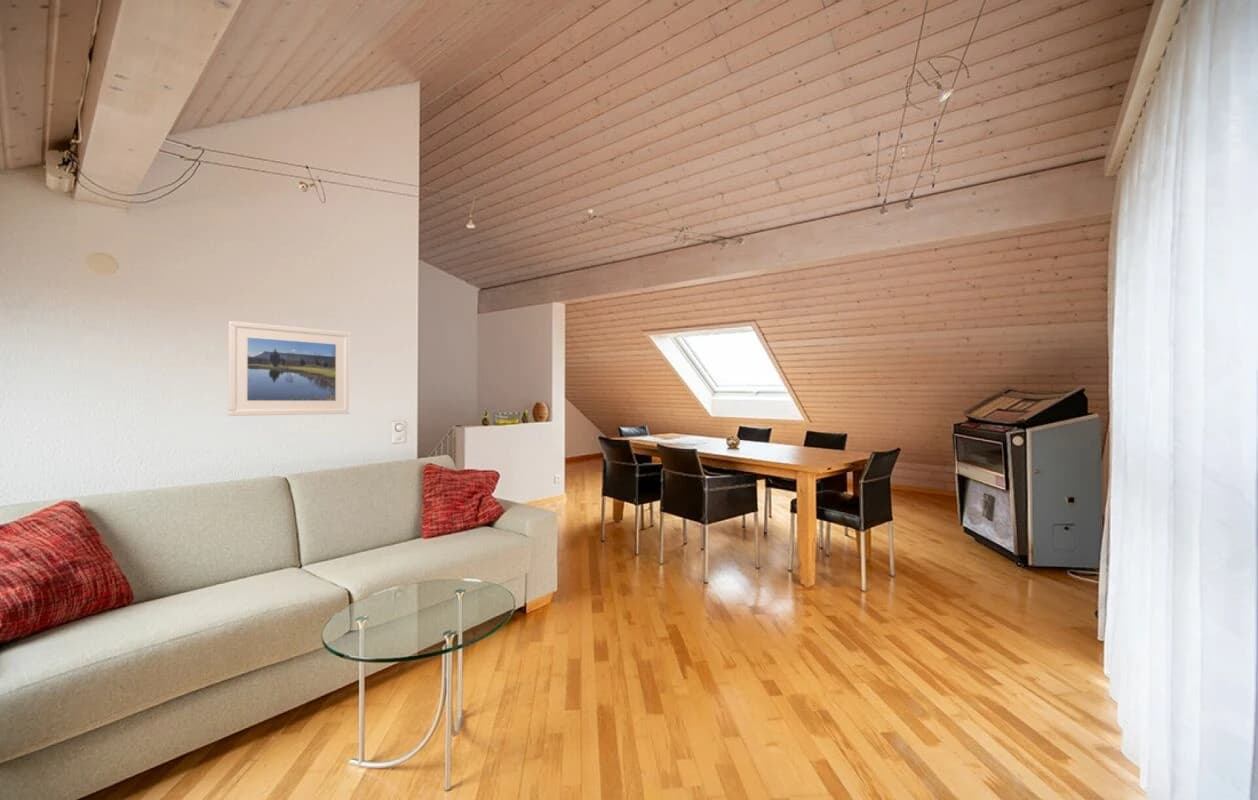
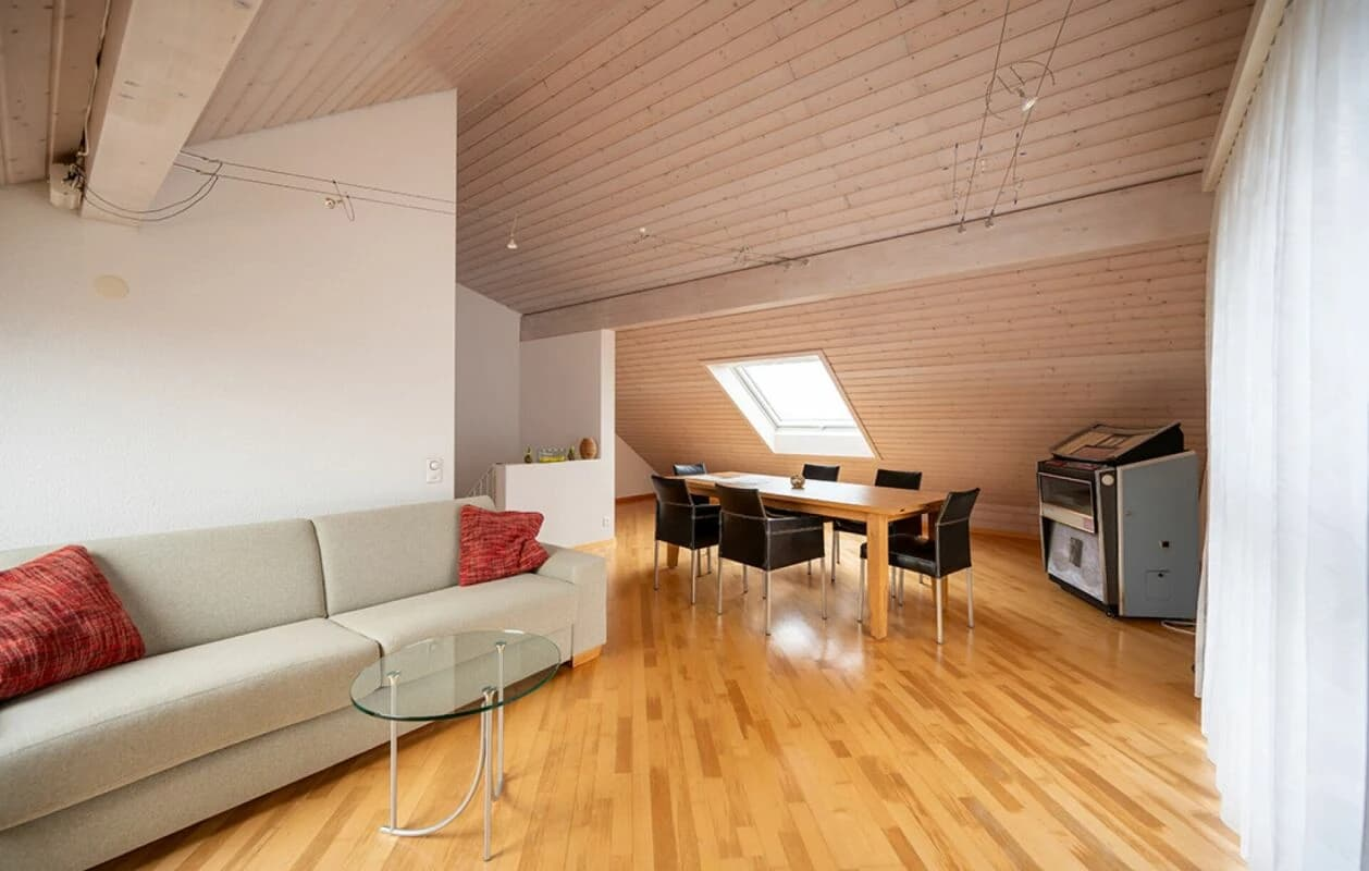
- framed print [227,320,351,417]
